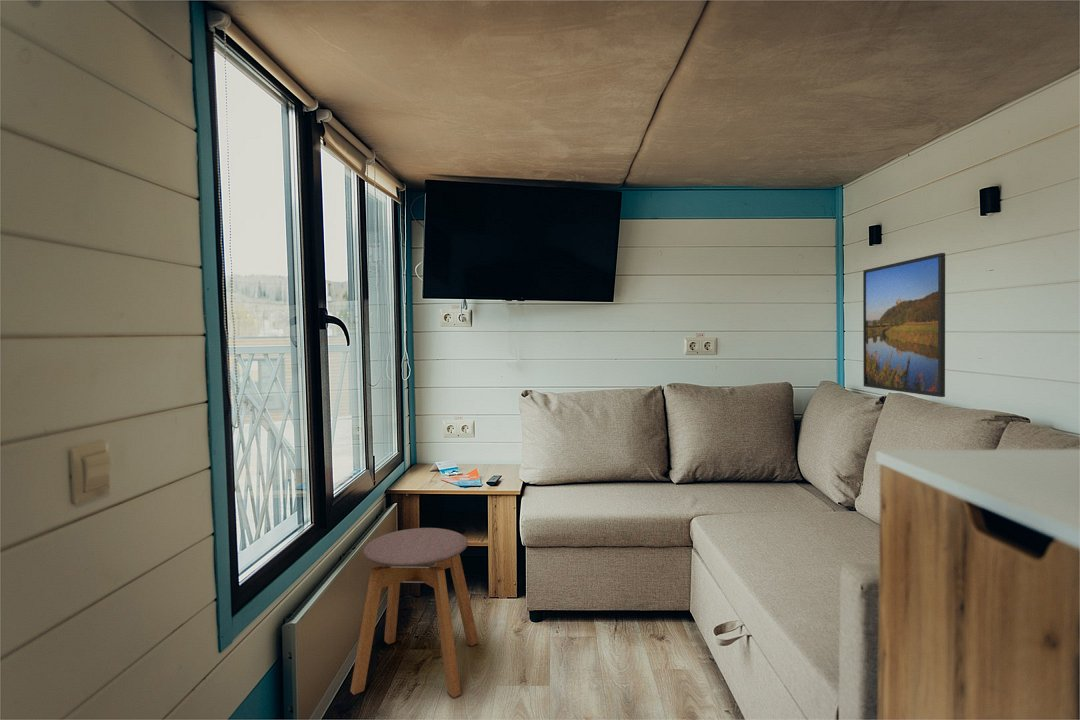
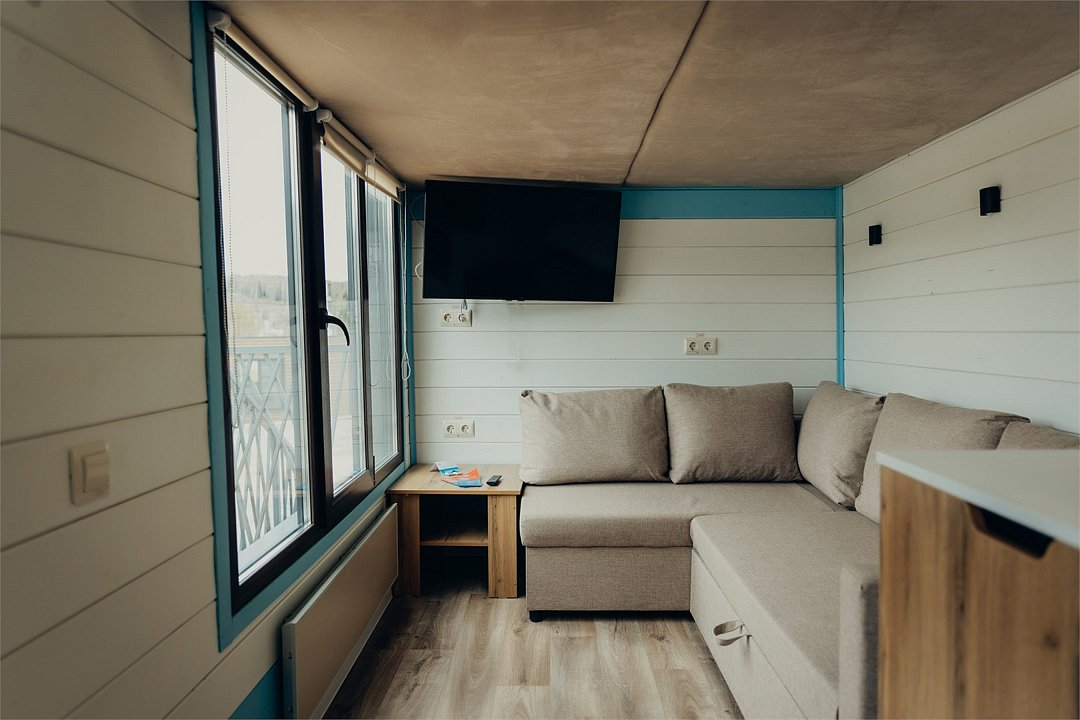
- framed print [862,252,946,398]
- stool [349,527,480,699]
